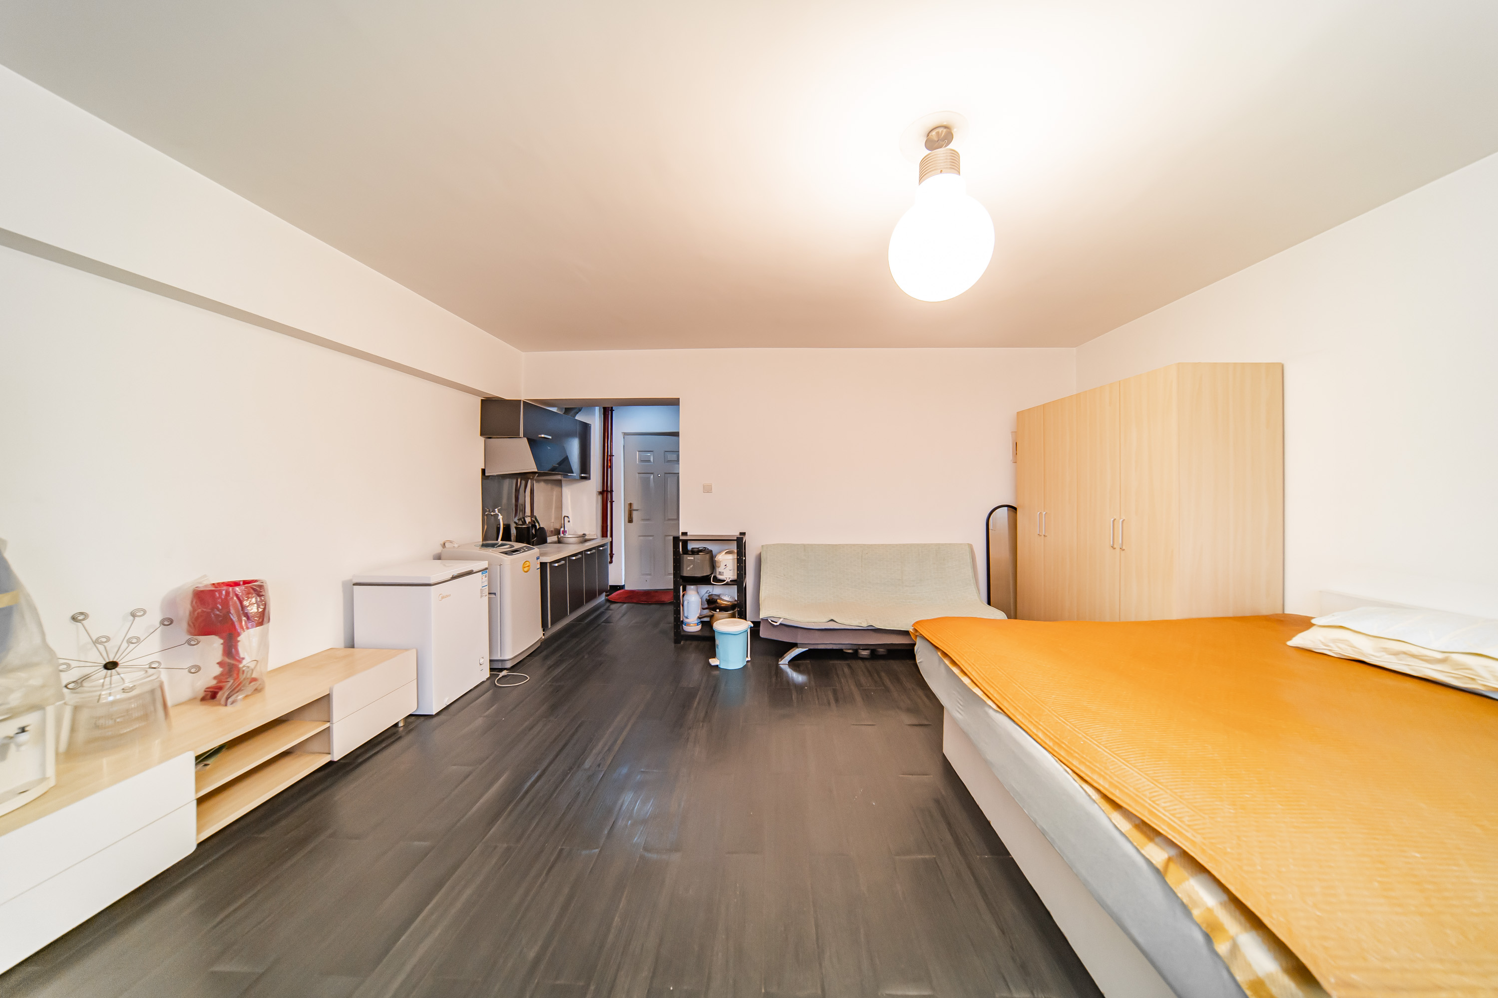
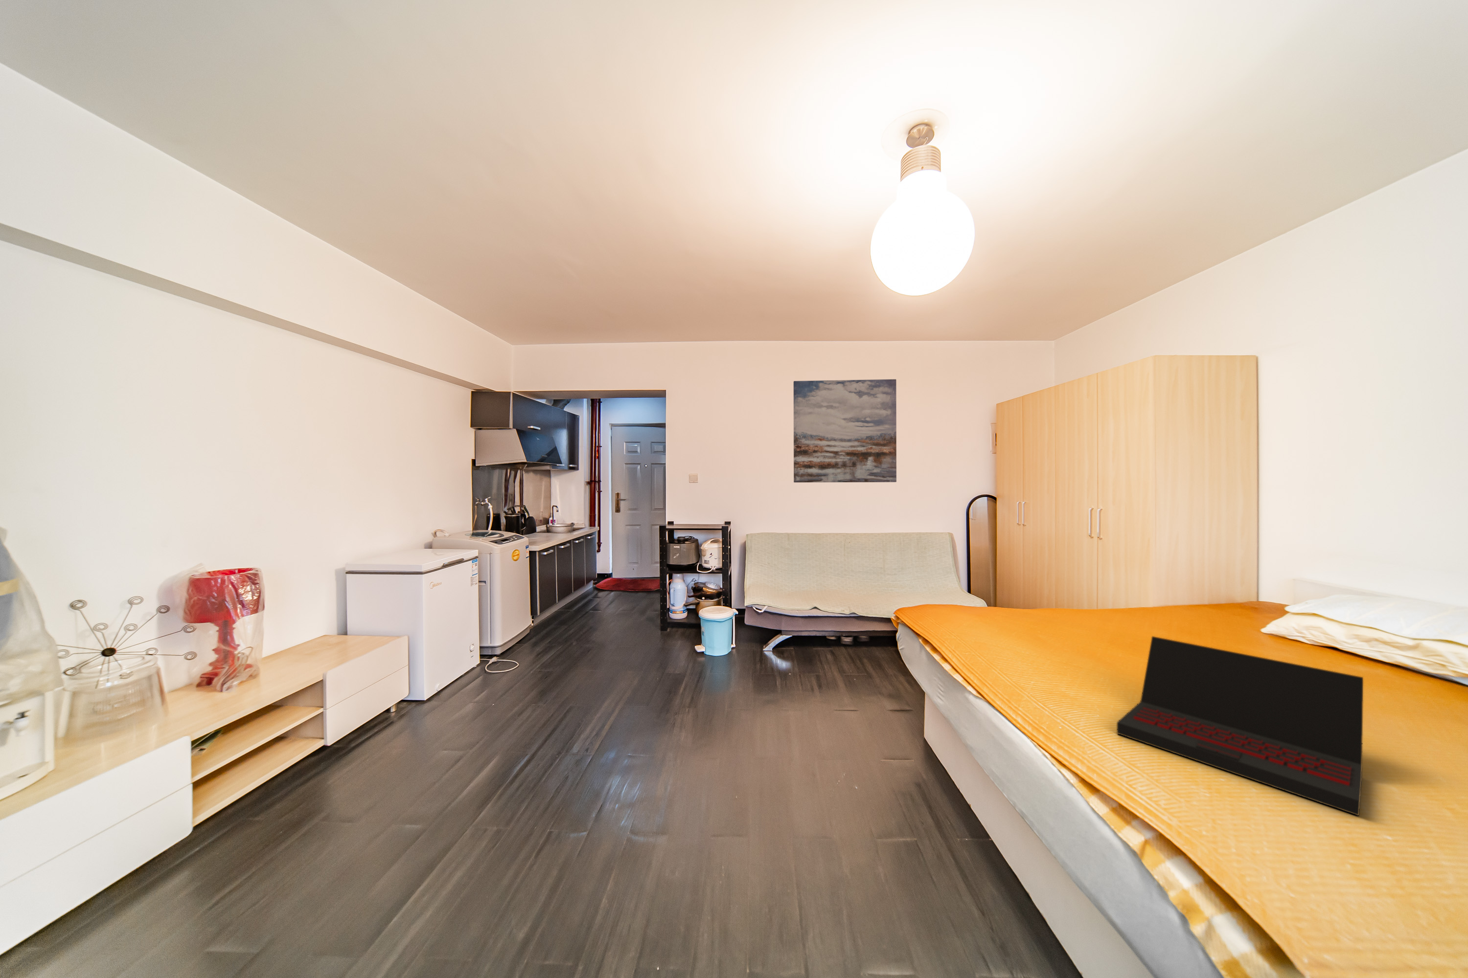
+ laptop [1116,635,1364,816]
+ wall art [793,379,897,484]
